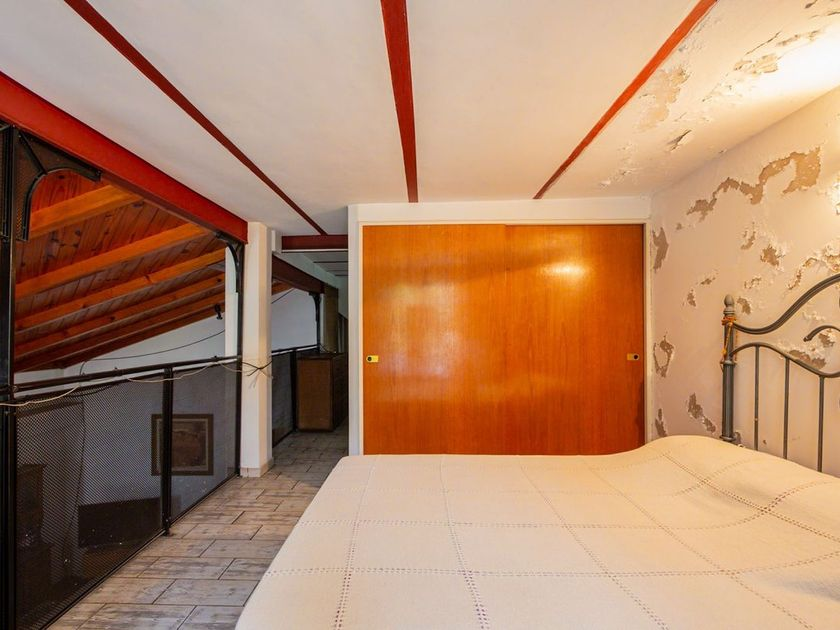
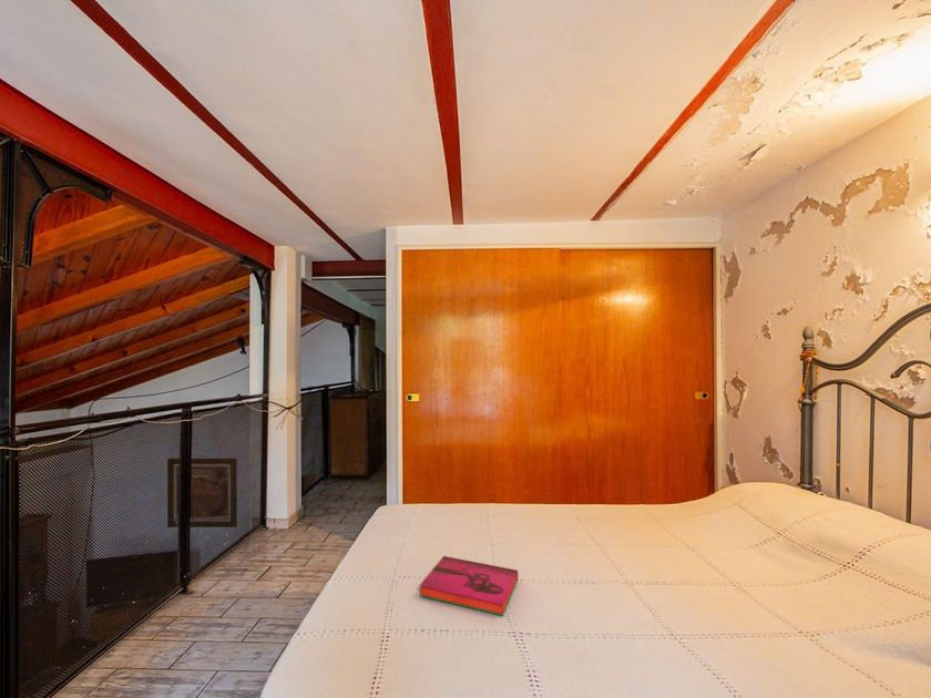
+ hardback book [419,555,519,617]
